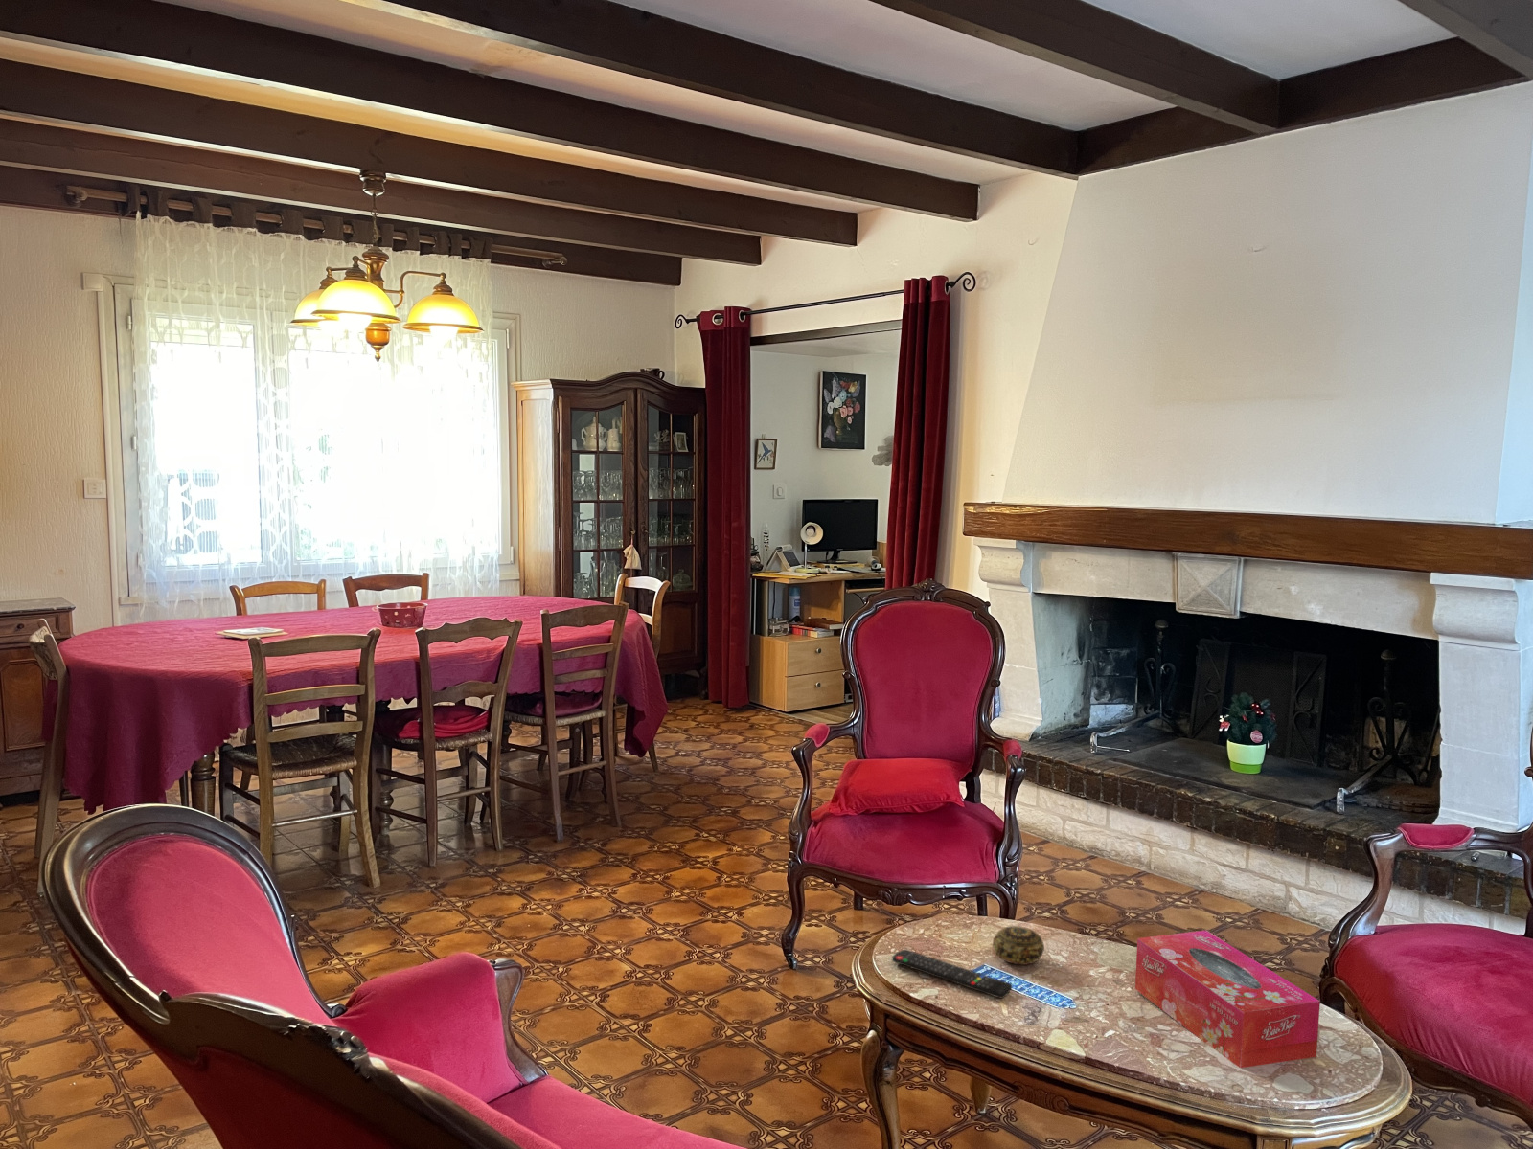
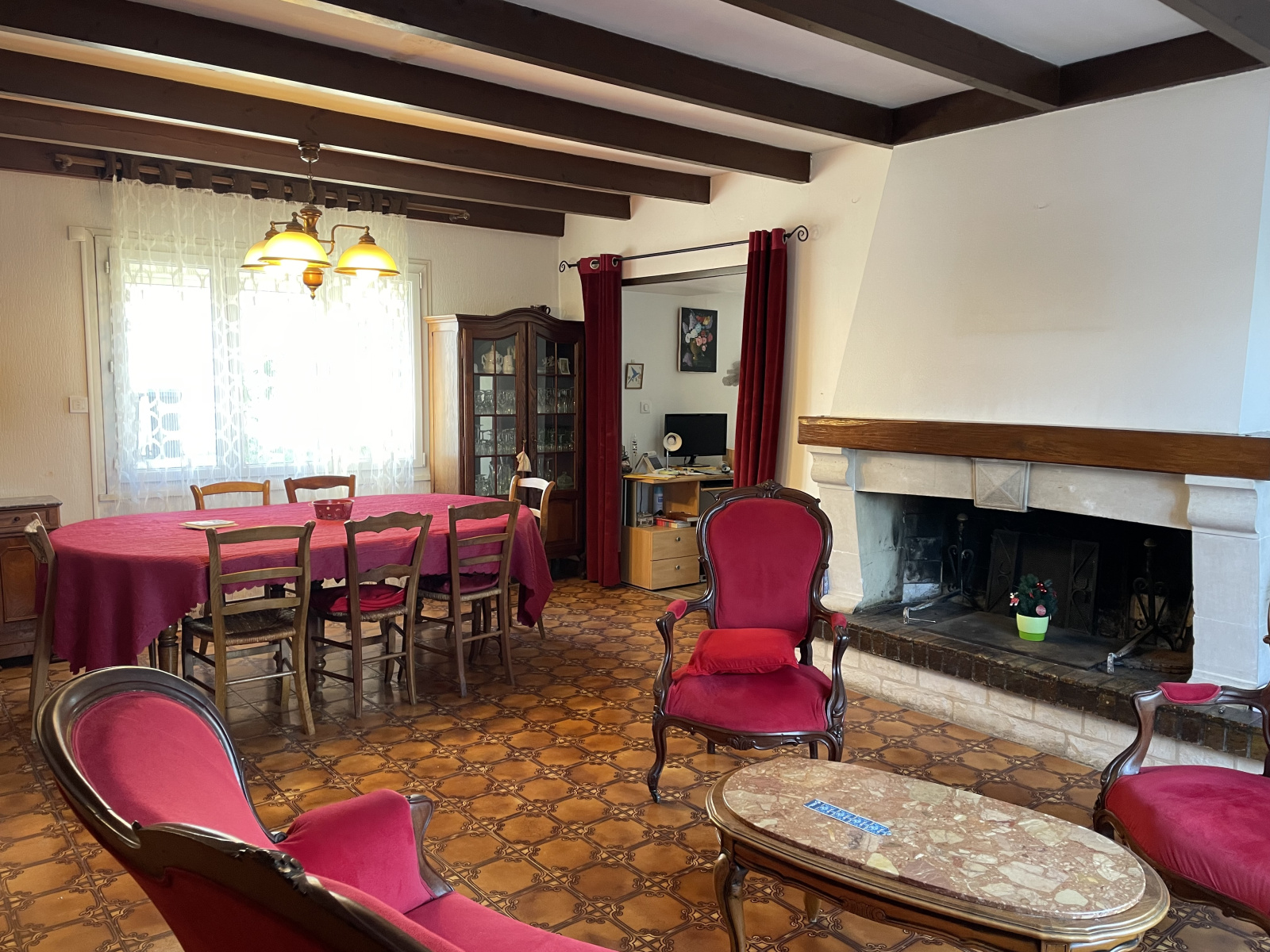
- tissue box [1135,929,1322,1068]
- remote control [891,947,1013,999]
- decorative ball [992,925,1045,966]
